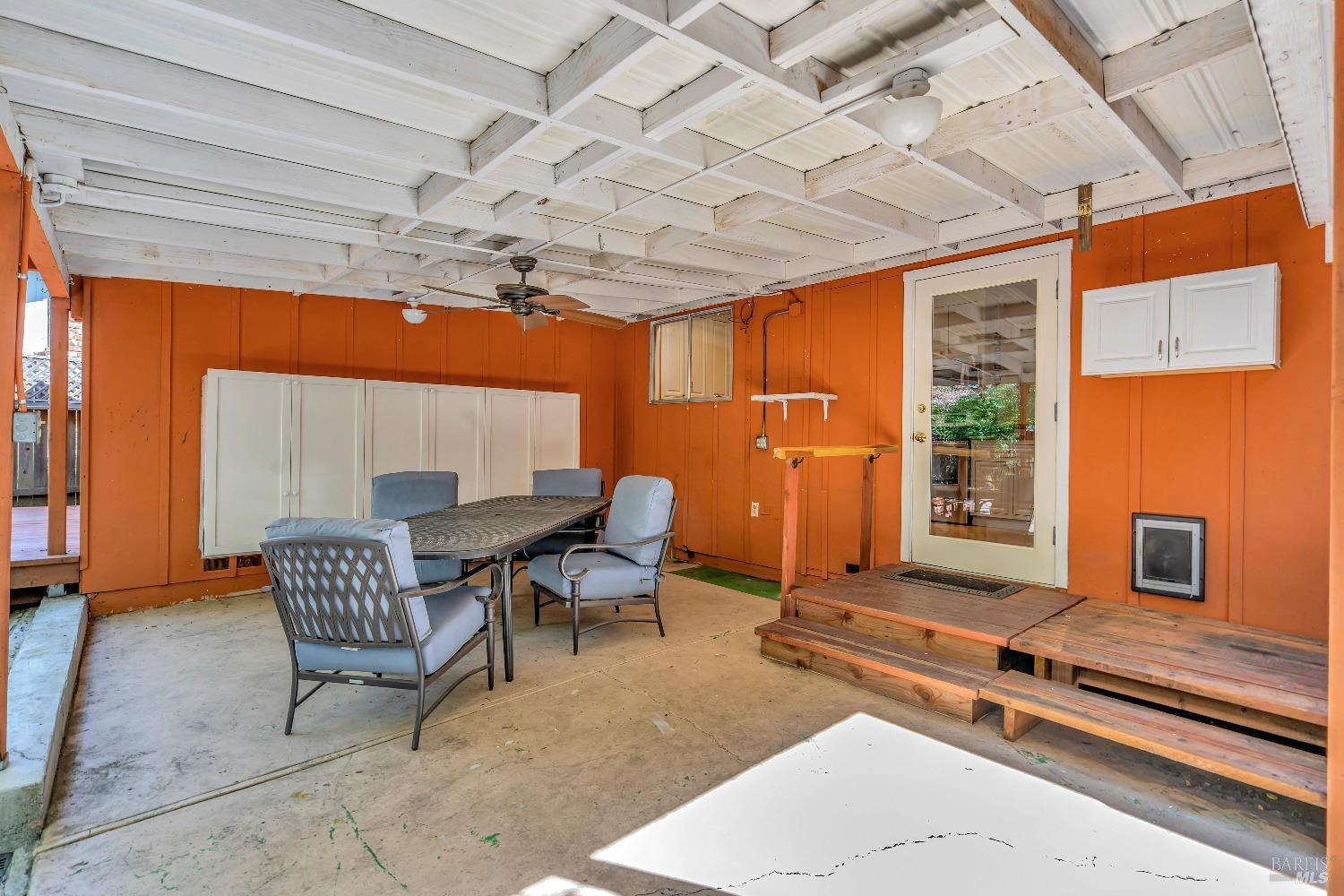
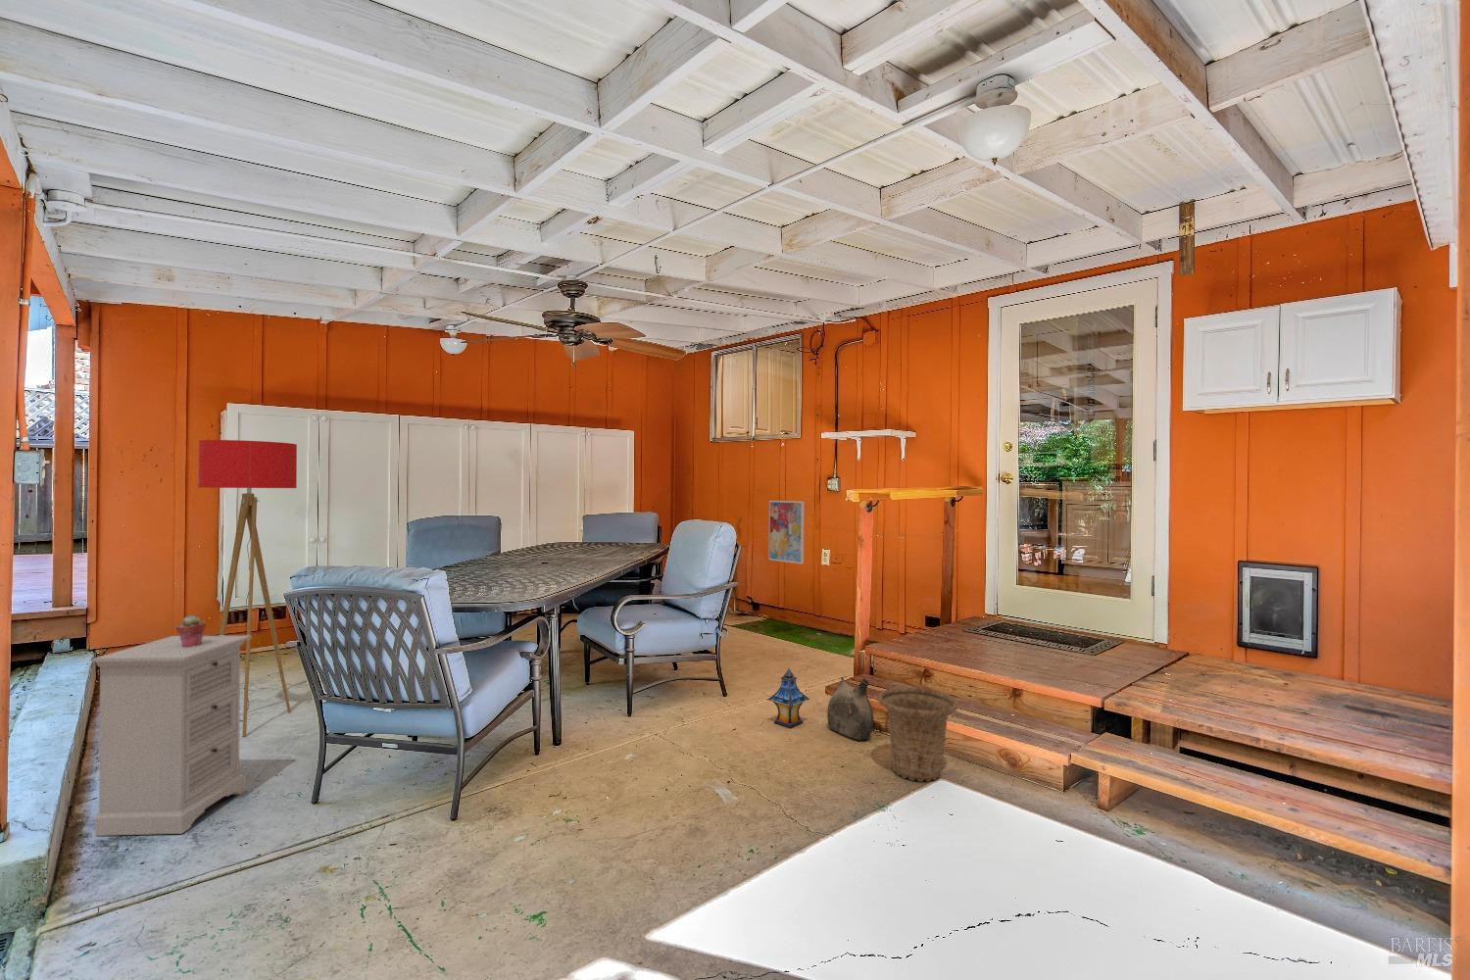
+ ceramic jug [826,676,874,740]
+ wall art [768,500,805,564]
+ potted succulent [175,615,207,646]
+ basket [877,686,959,783]
+ lantern [767,667,810,730]
+ floor lamp [197,439,298,738]
+ nightstand [91,634,253,837]
